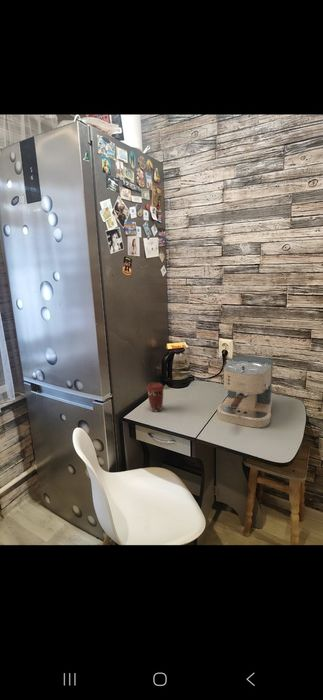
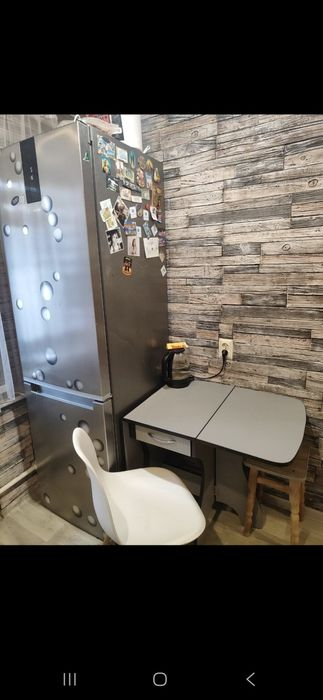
- coffee cup [145,382,165,413]
- coffee maker [216,355,274,429]
